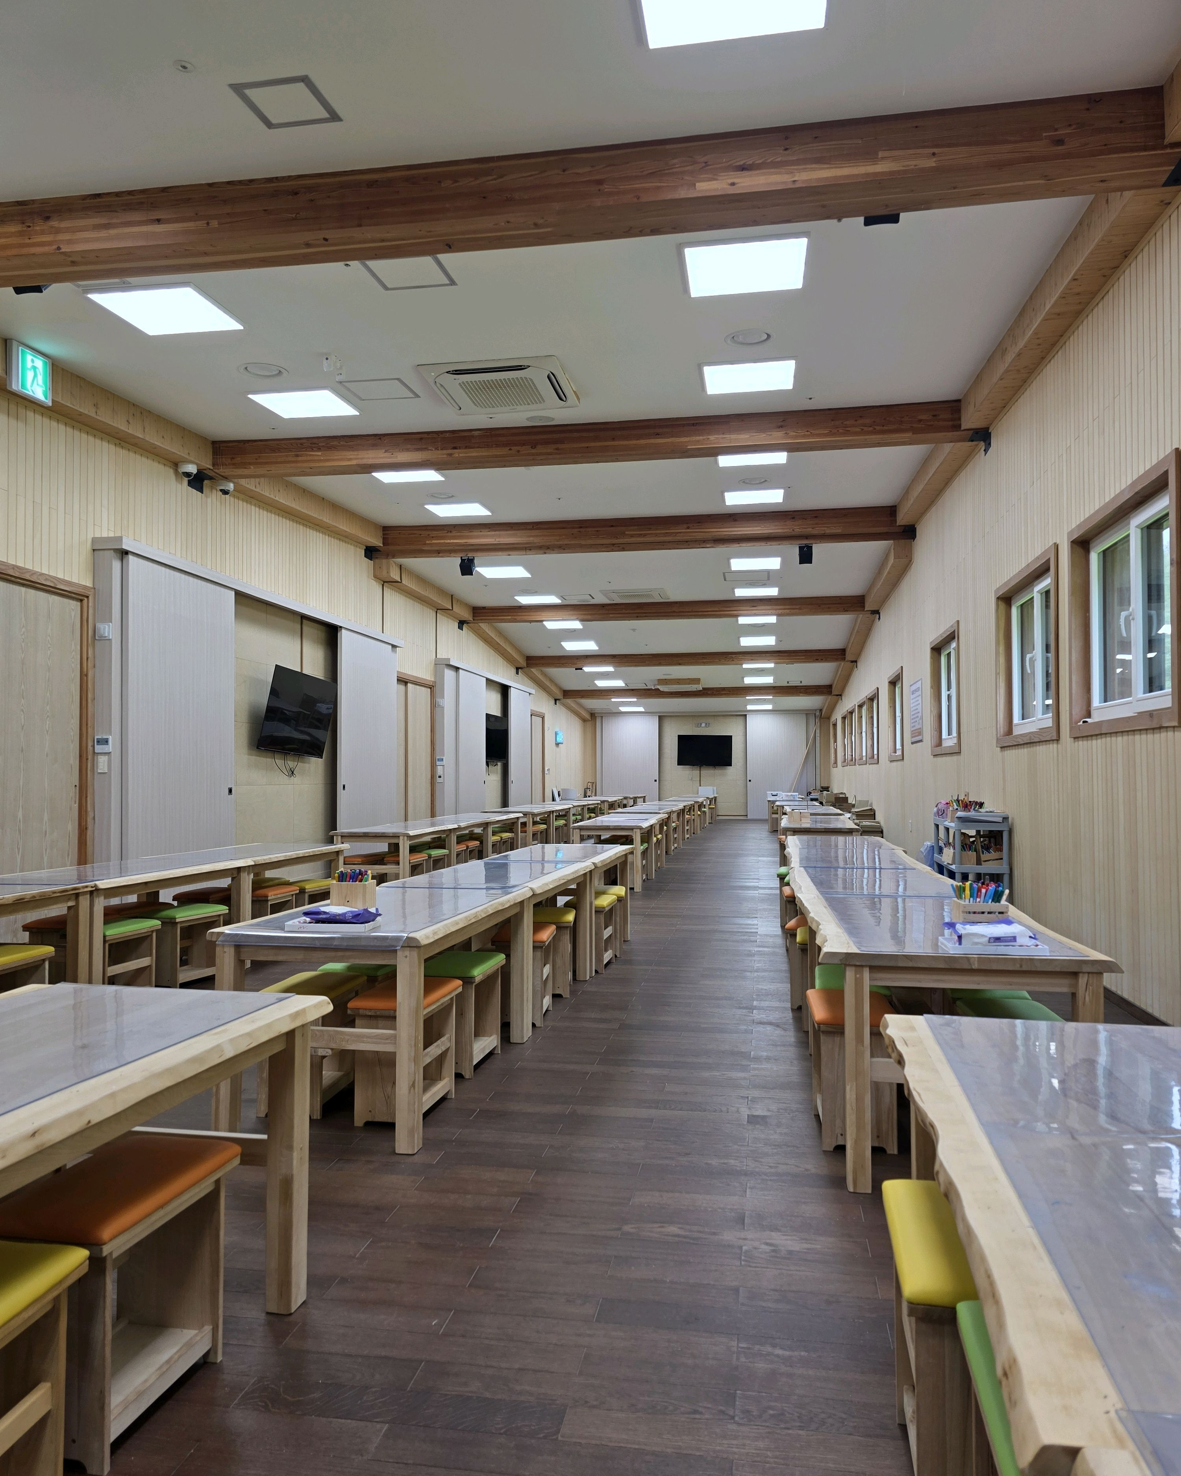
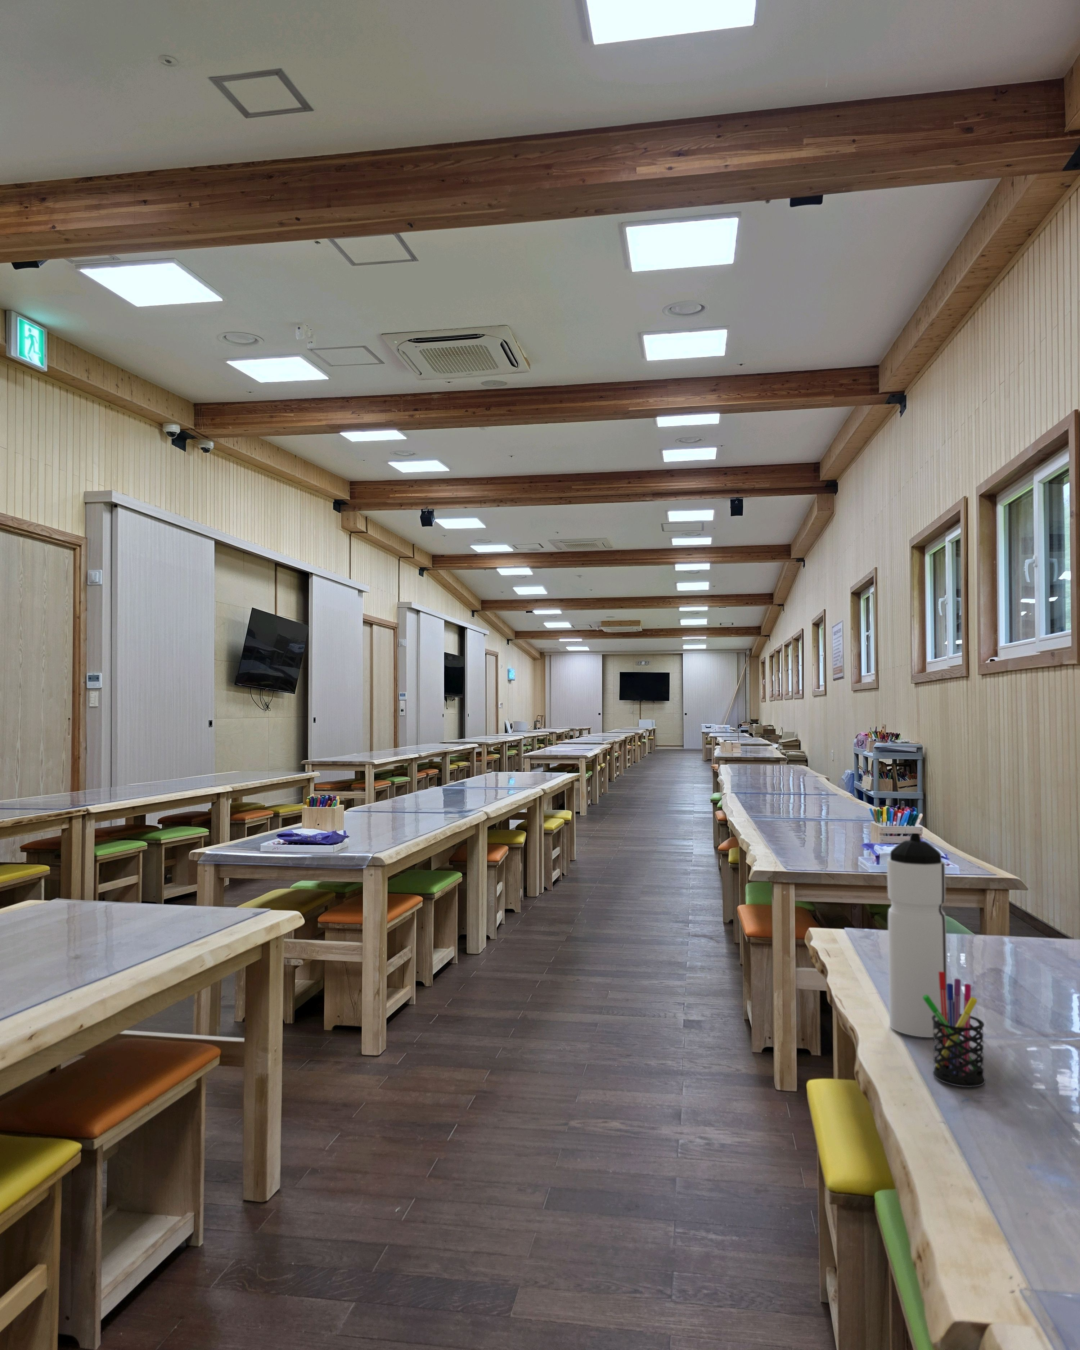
+ pen holder [922,972,985,1088]
+ water bottle [887,833,948,1037]
